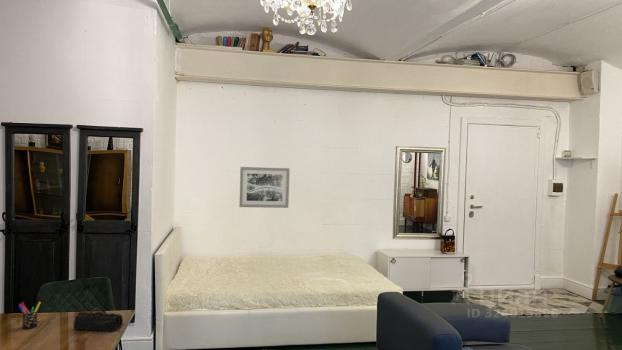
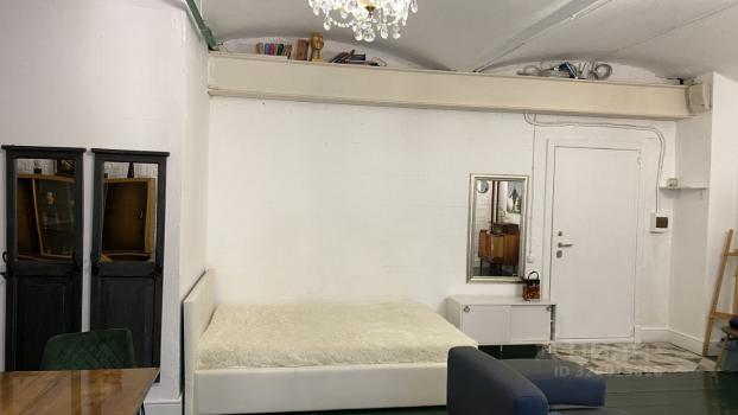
- pencil case [72,306,124,332]
- pen holder [18,301,42,330]
- wall art [238,166,291,209]
